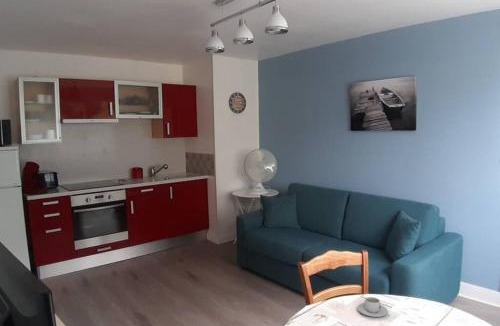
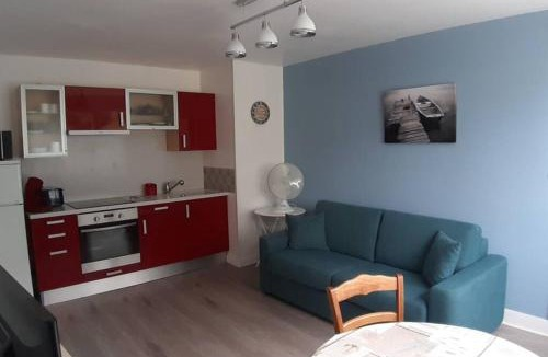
- teacup [356,296,389,318]
